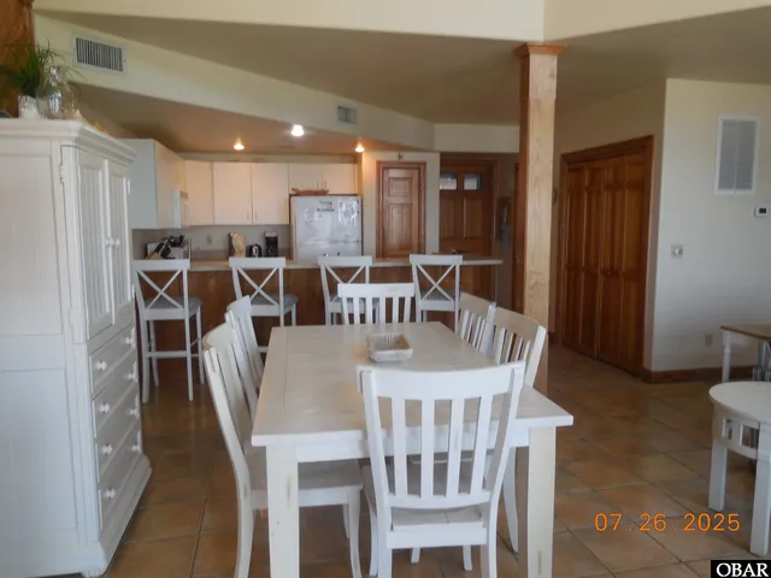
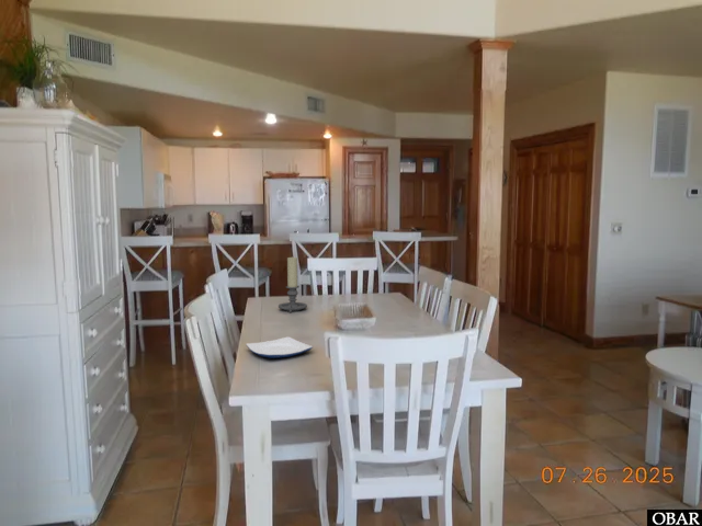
+ candle holder [278,255,308,313]
+ plate [245,335,314,359]
